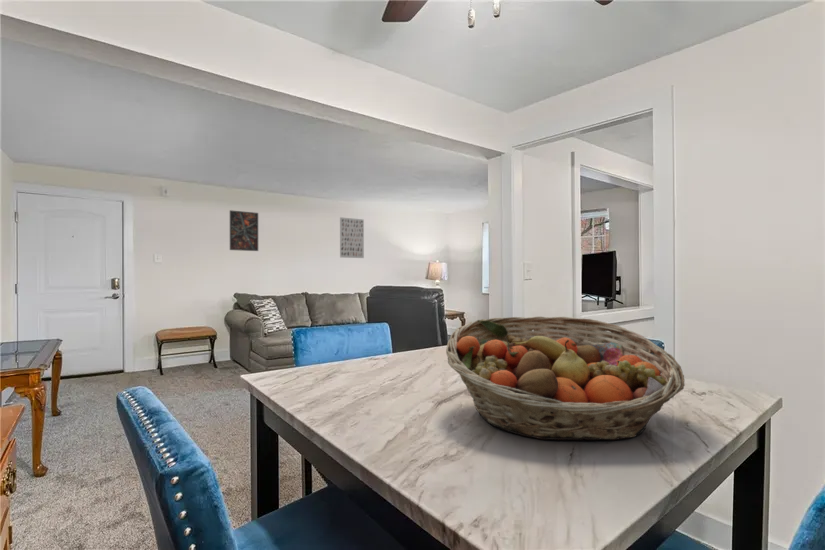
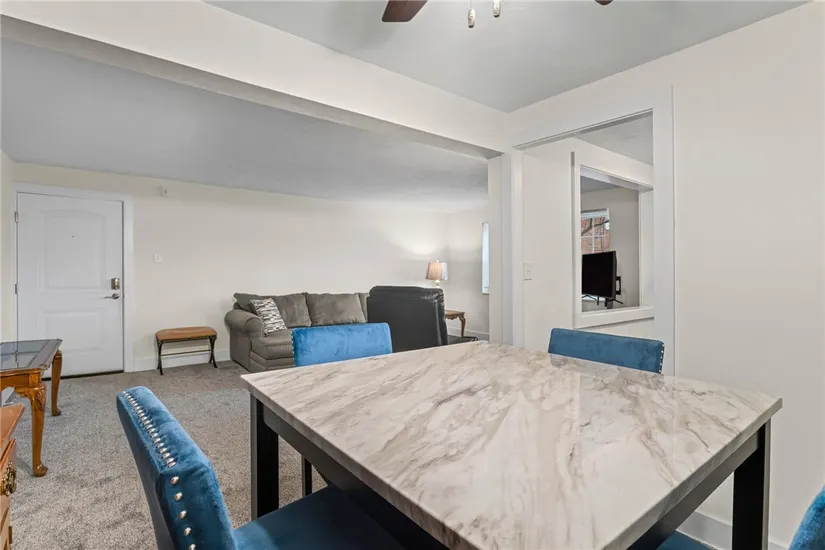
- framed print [229,209,259,252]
- wall art [339,216,365,259]
- fruit basket [445,316,686,441]
